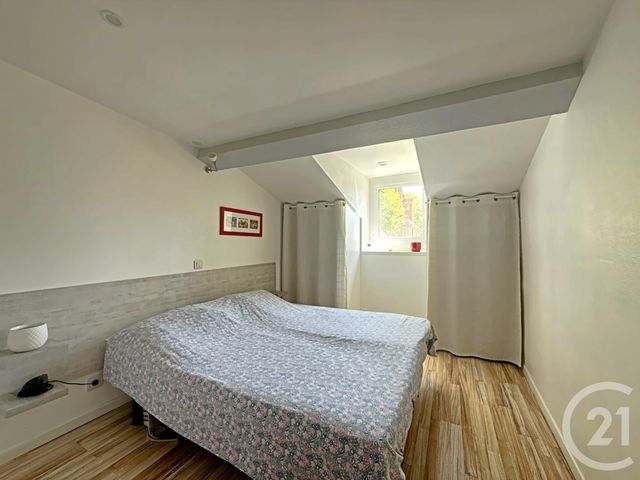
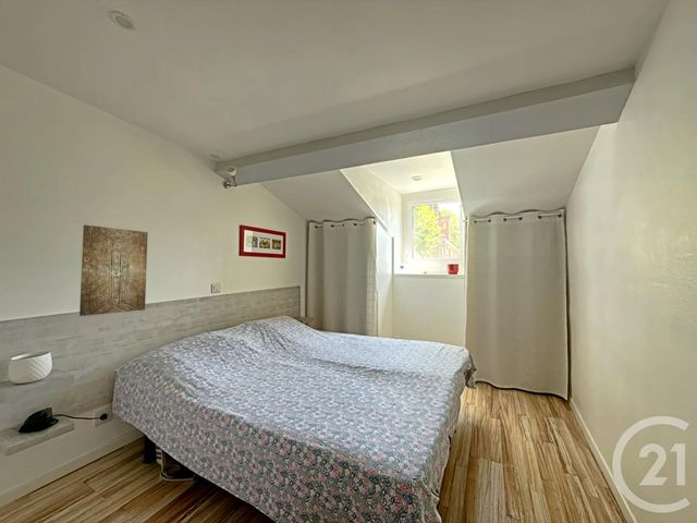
+ wall art [78,223,149,317]
